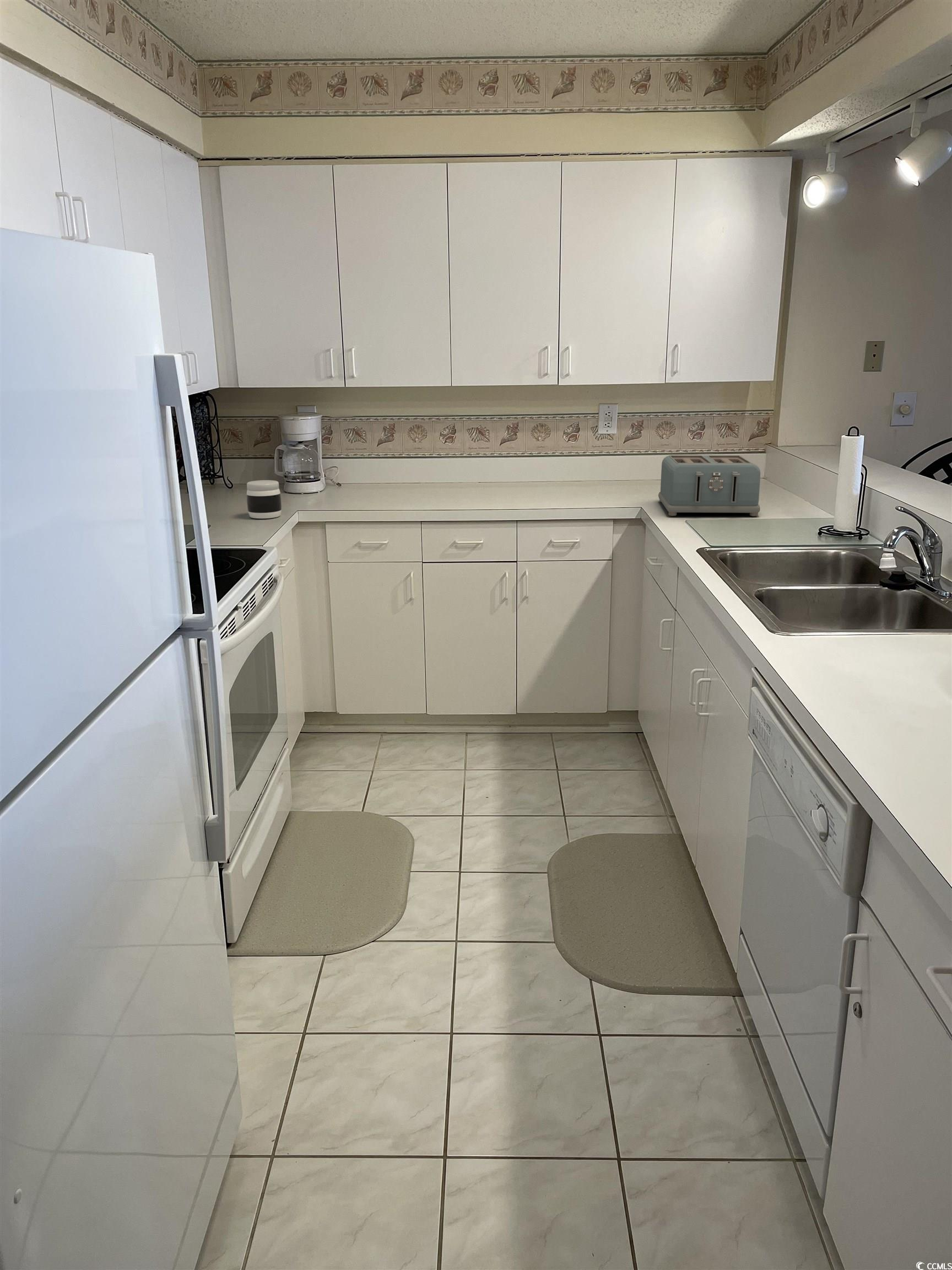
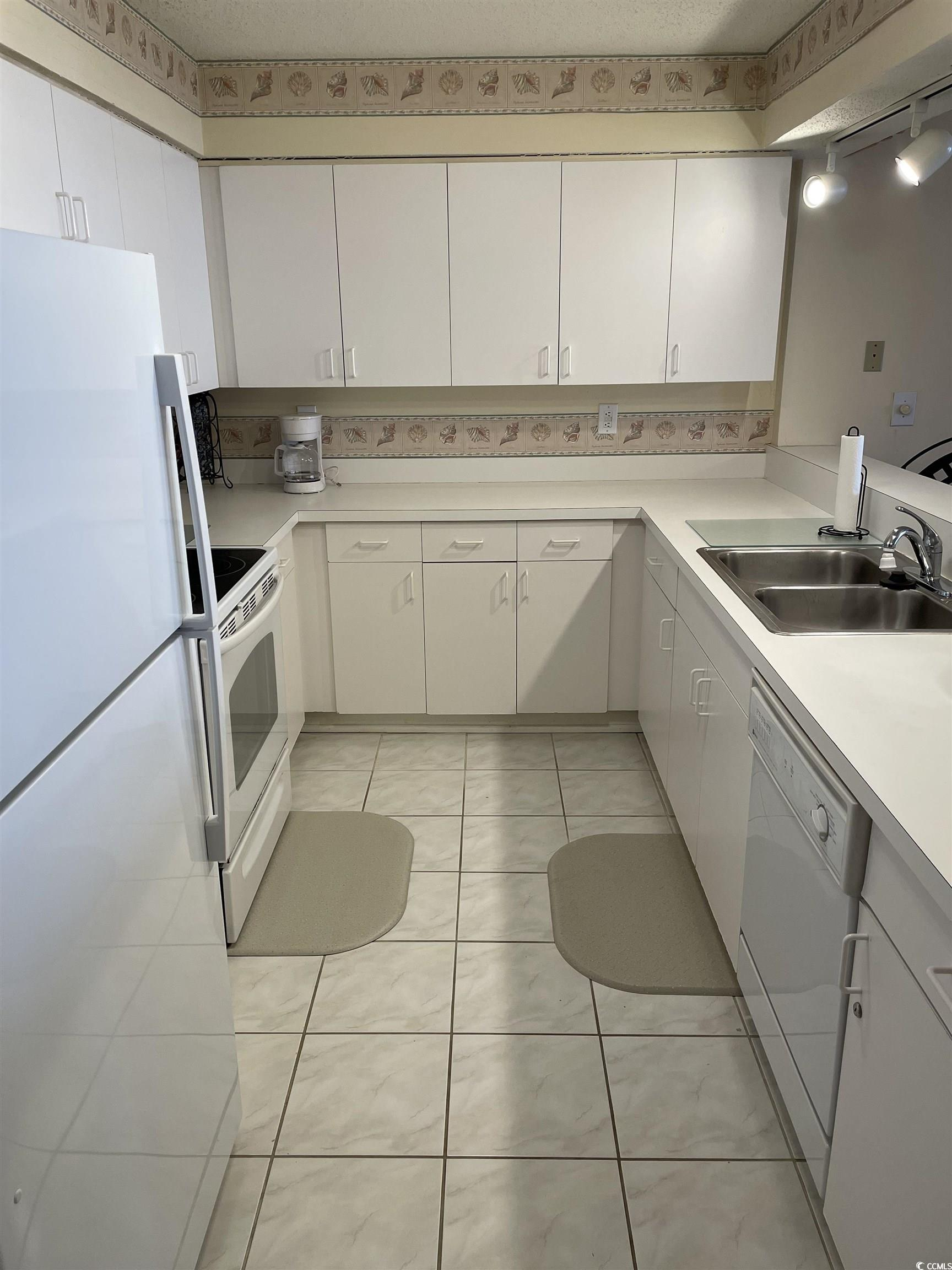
- jar [246,480,282,519]
- toaster [658,455,761,517]
